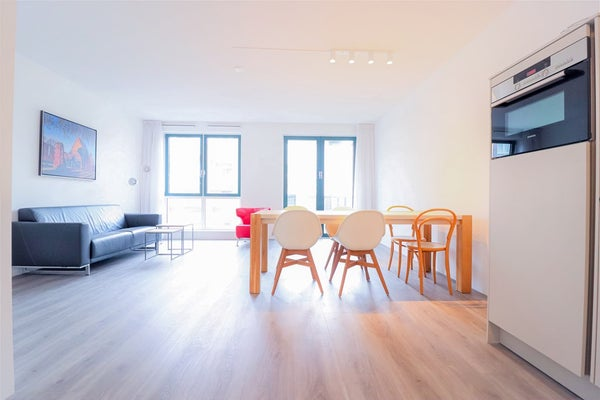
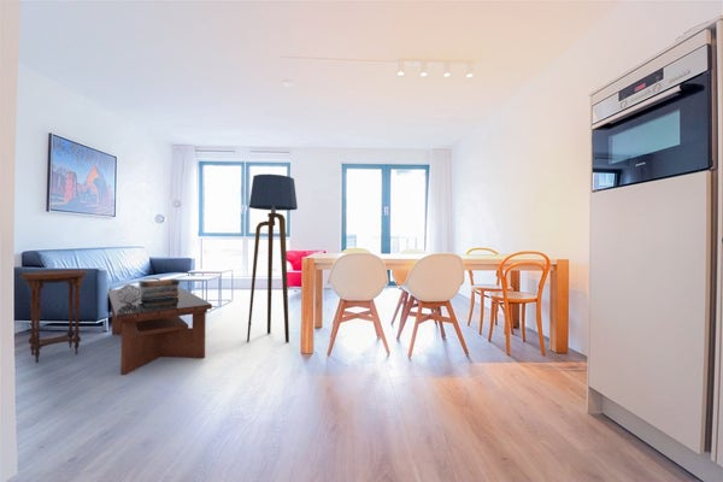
+ book stack [137,278,181,300]
+ side table [18,269,90,364]
+ floor lamp [246,174,299,343]
+ decorative ball [117,283,141,305]
+ coffee table [107,286,213,376]
